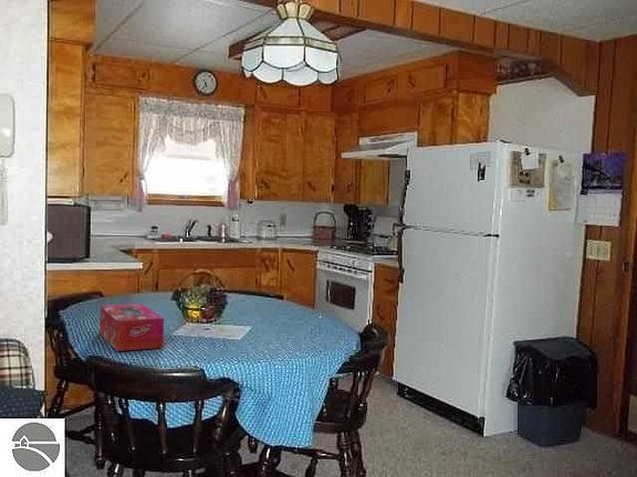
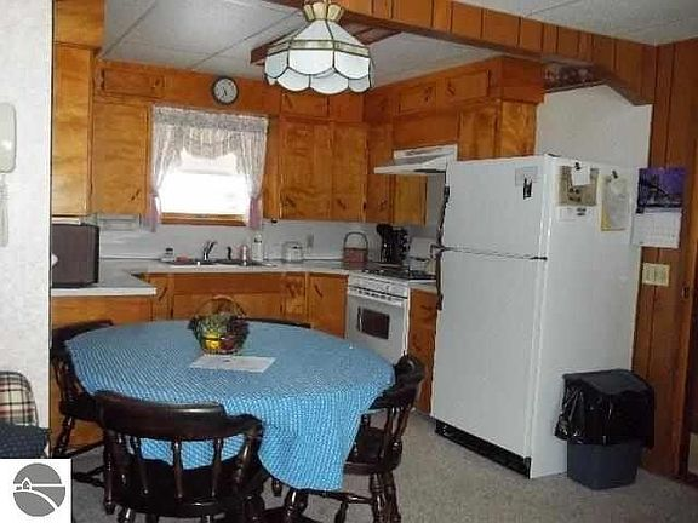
- tissue box [98,303,165,352]
